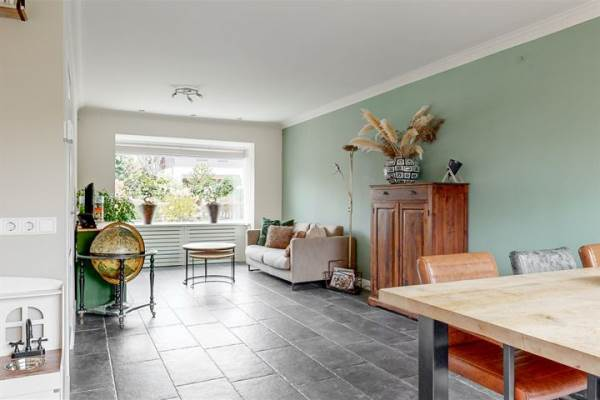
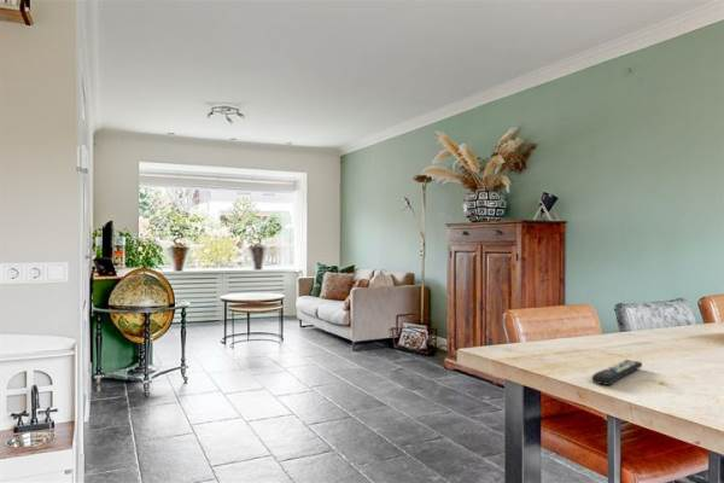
+ remote control [591,359,643,386]
